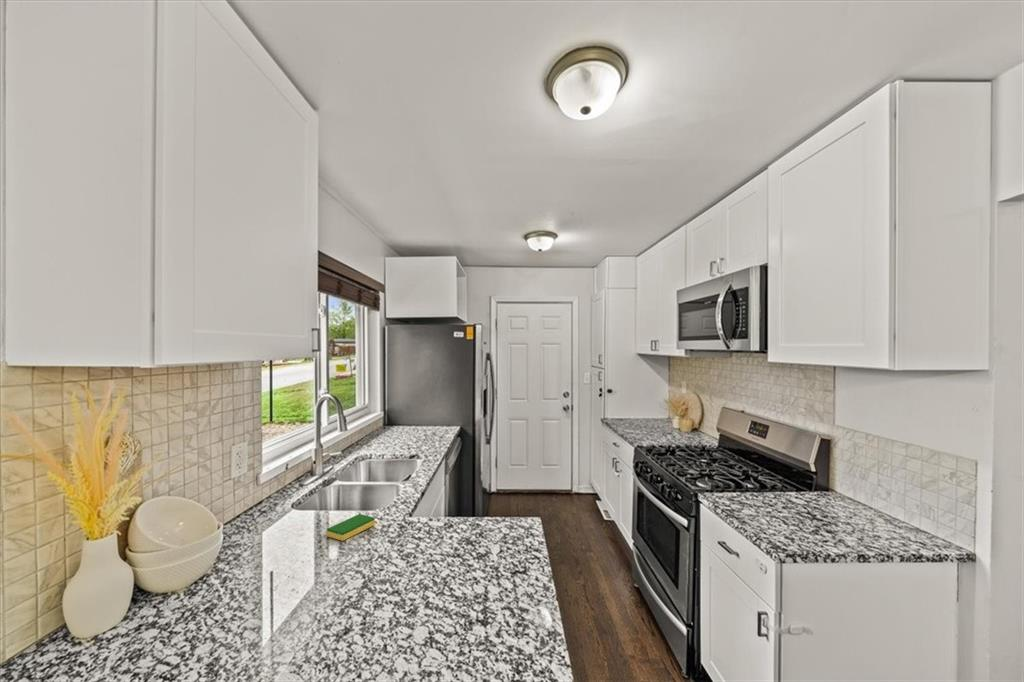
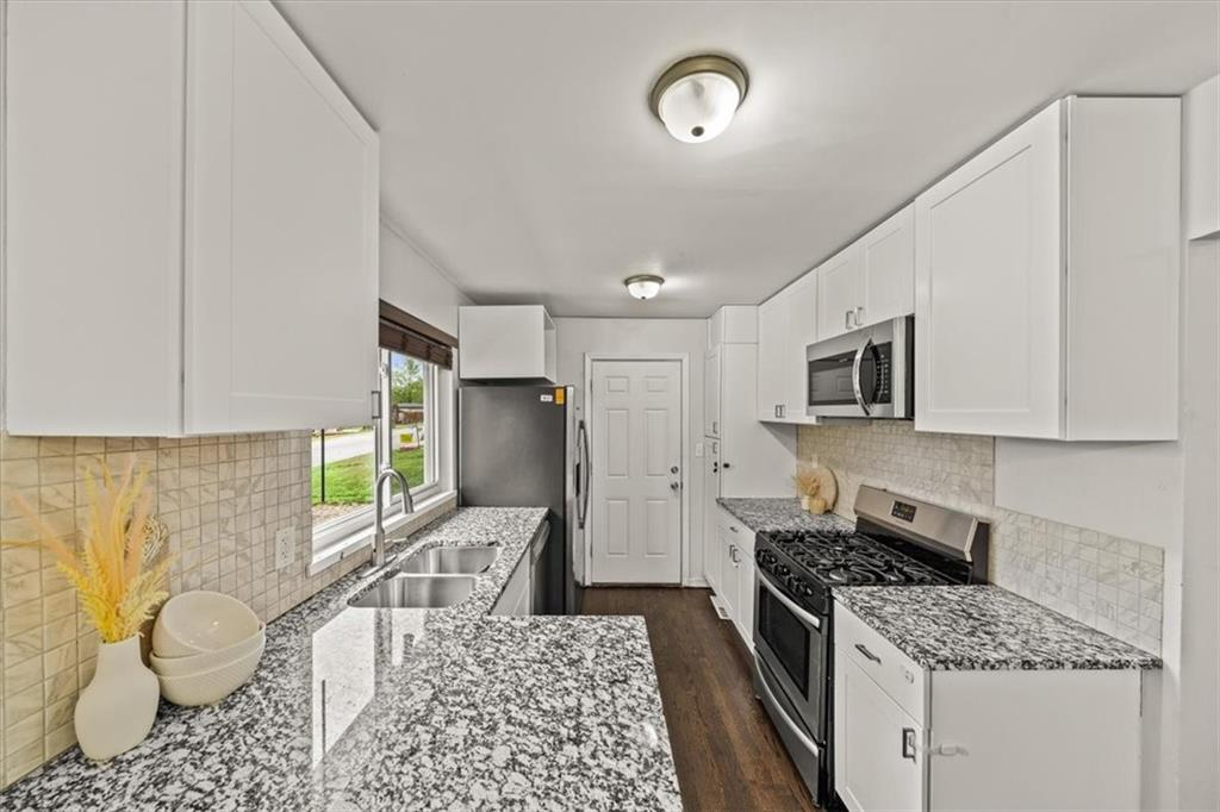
- dish sponge [326,513,376,542]
